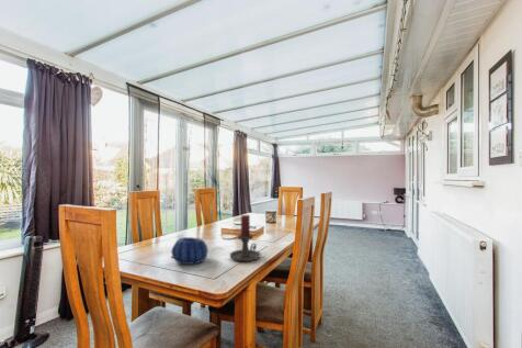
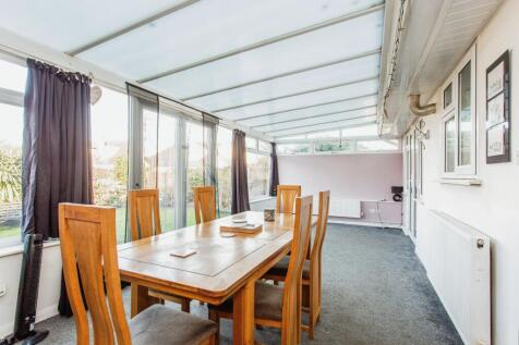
- candle holder [229,214,262,262]
- decorative bowl [170,236,209,266]
